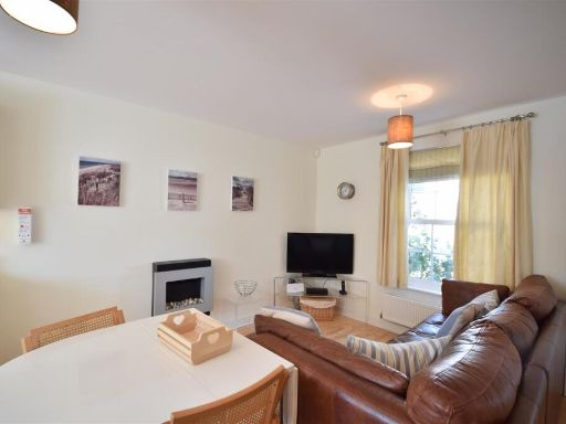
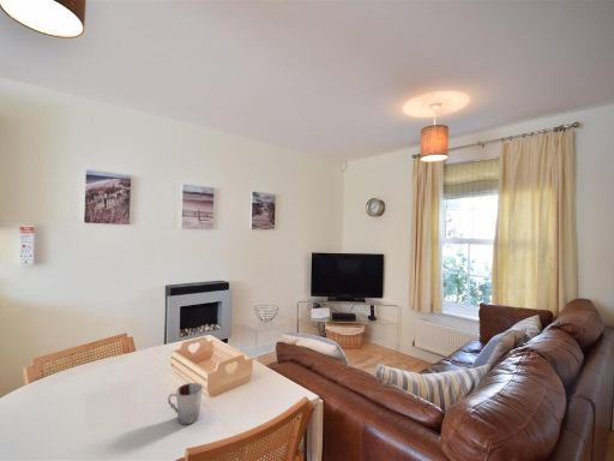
+ cup [167,382,204,425]
